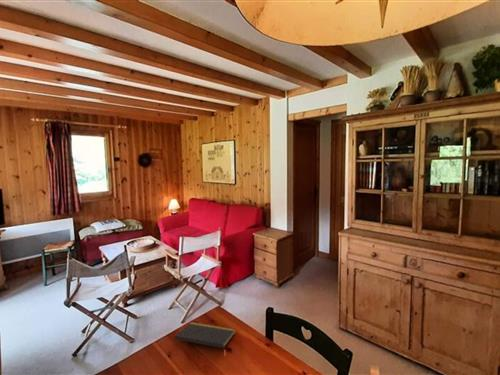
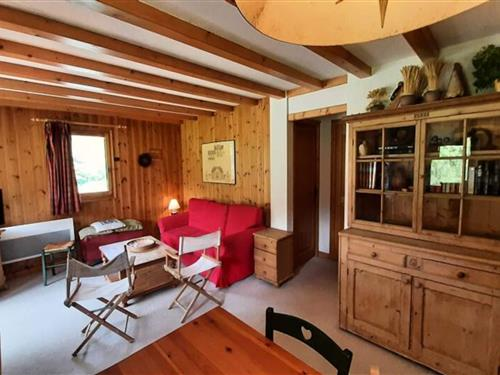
- notepad [173,321,237,349]
